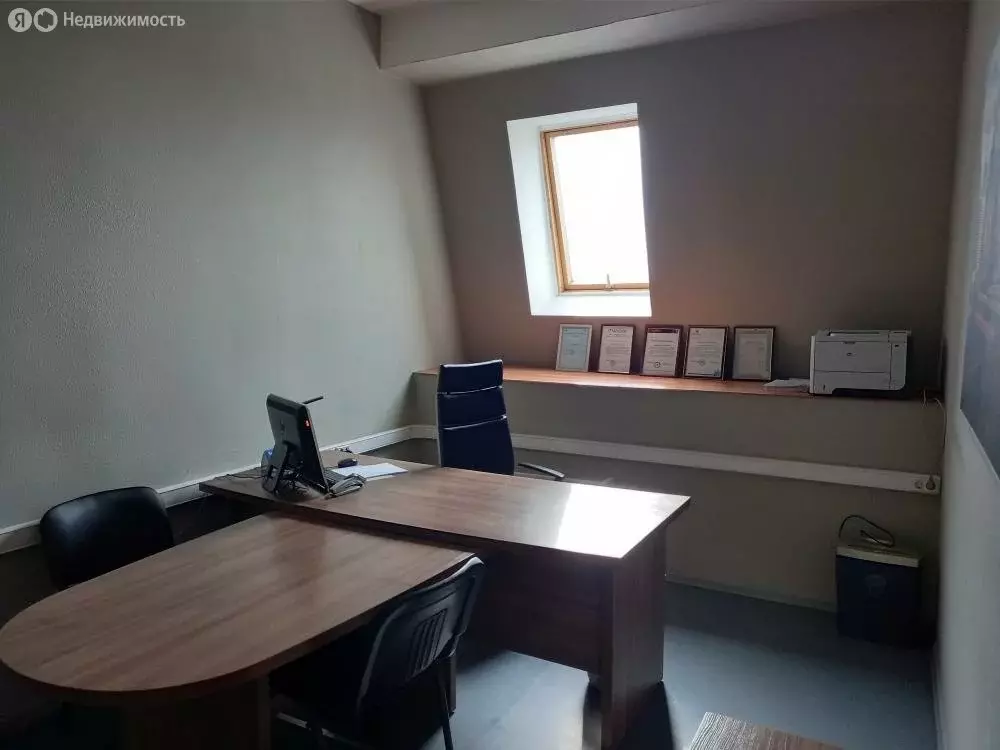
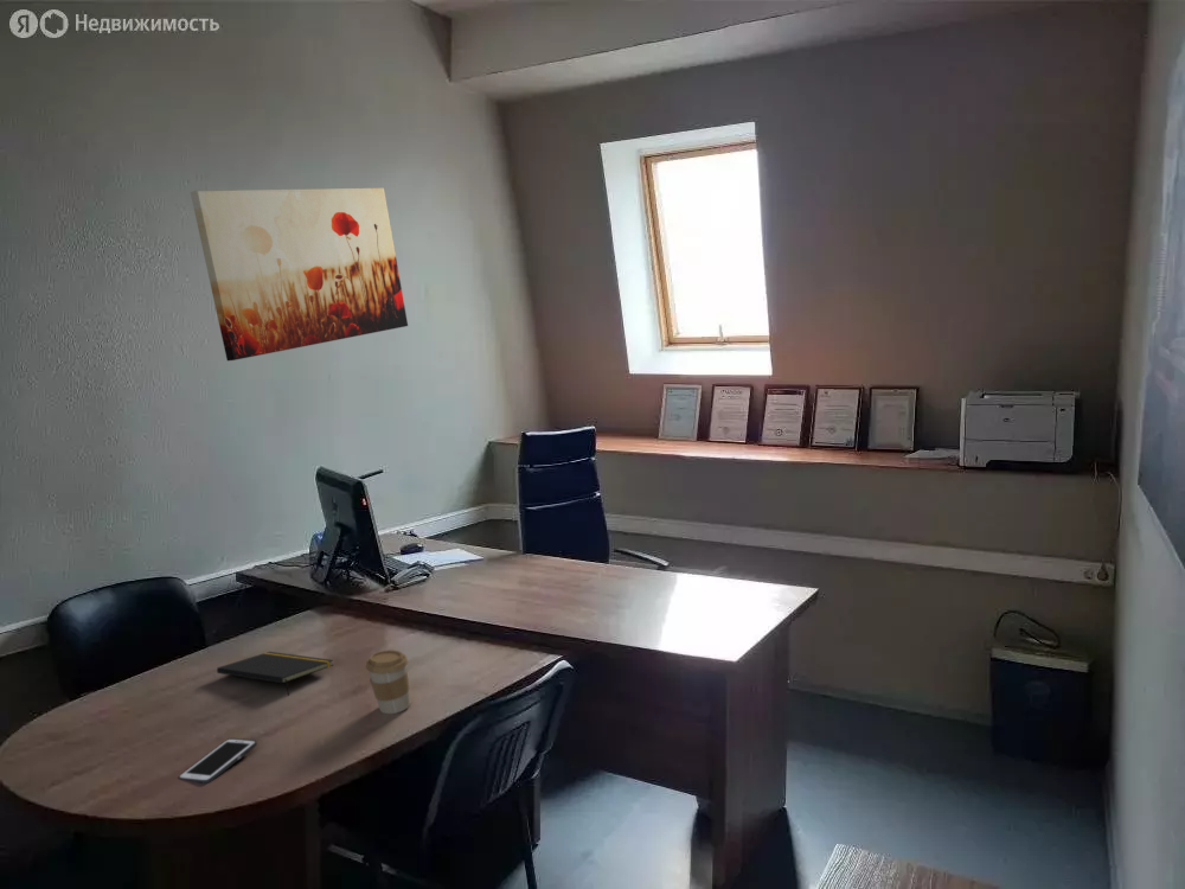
+ cell phone [178,737,258,785]
+ wall art [190,186,409,362]
+ coffee cup [365,648,411,715]
+ notepad [216,651,334,697]
